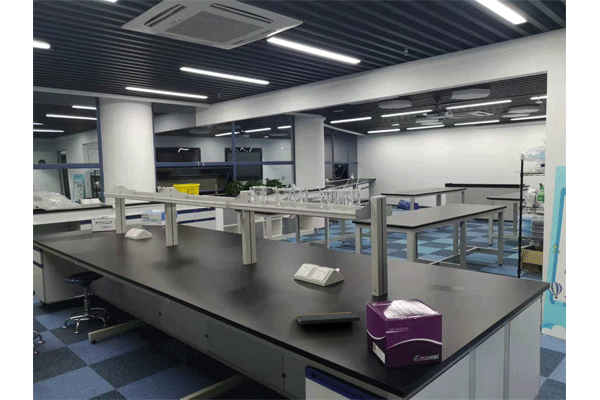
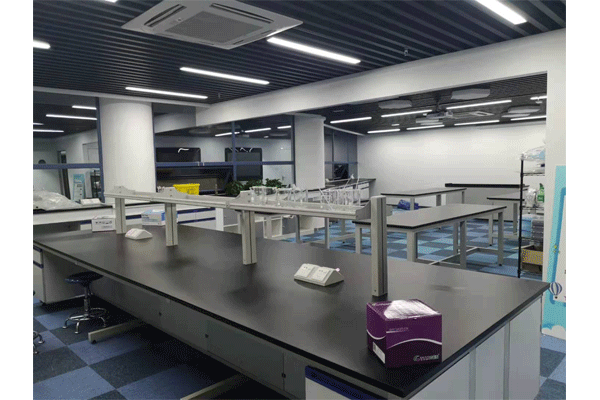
- notepad [295,311,363,330]
